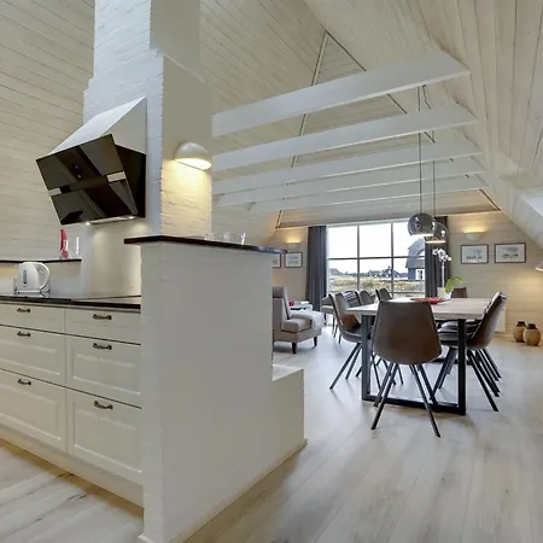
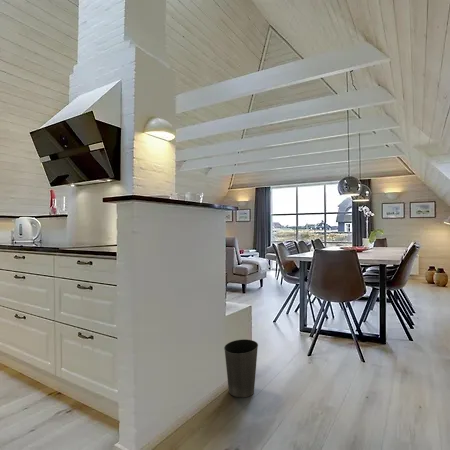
+ waste basket [223,338,259,398]
